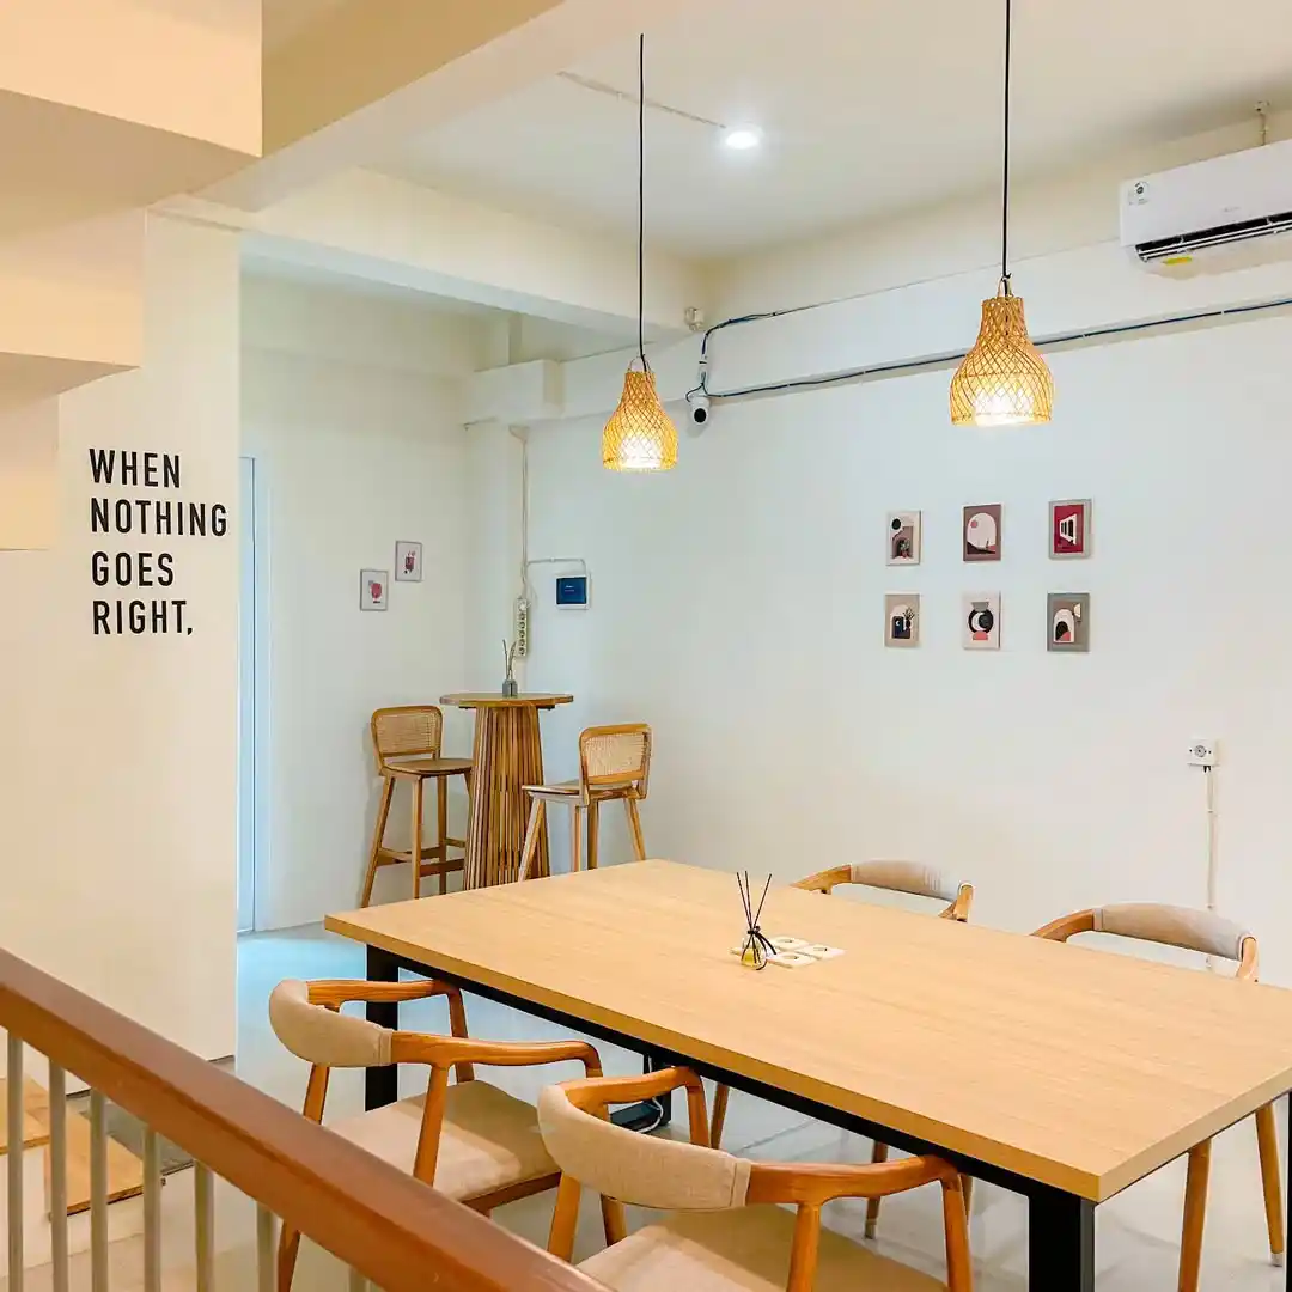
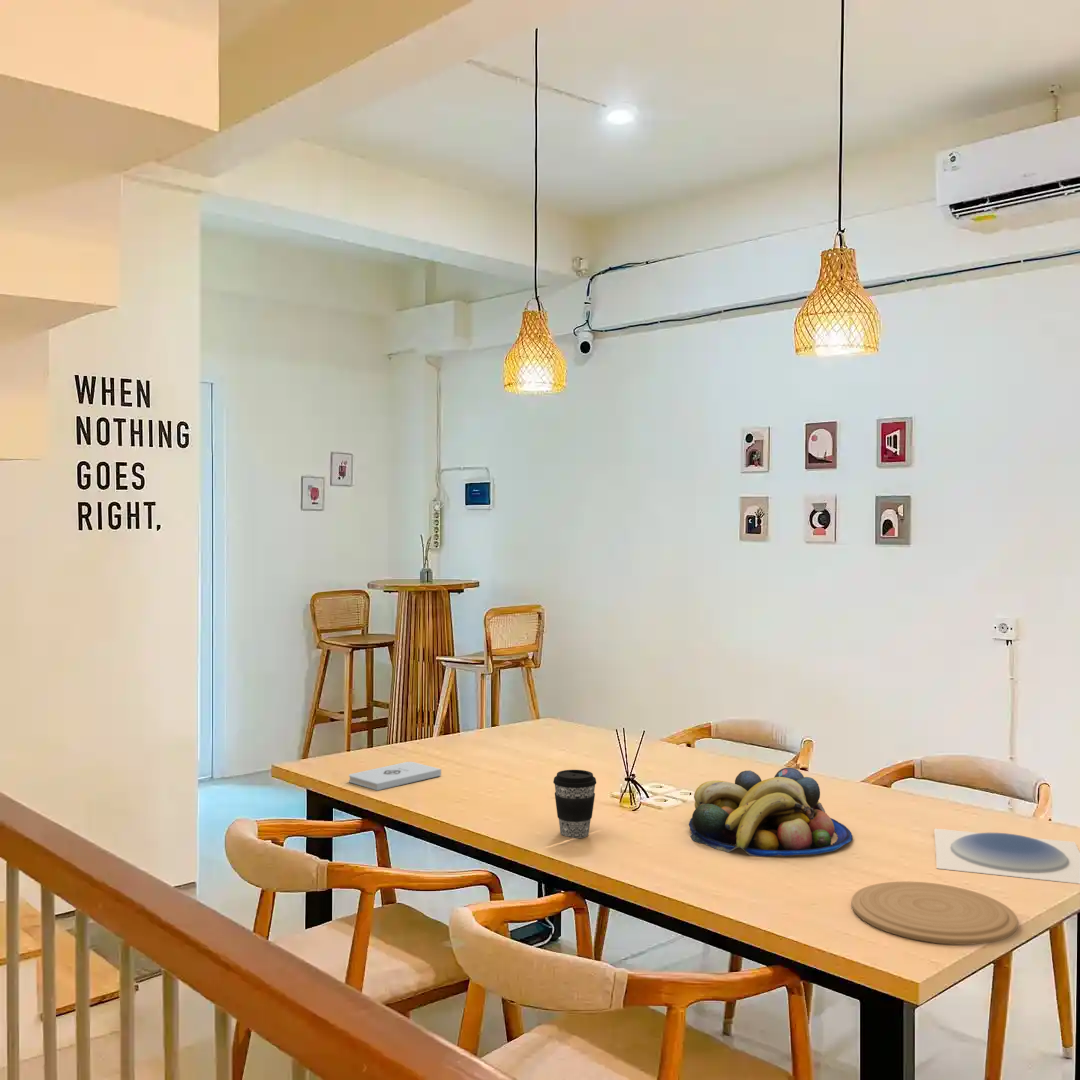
+ plate [933,828,1080,885]
+ notepad [348,761,442,791]
+ fruit bowl [688,766,853,857]
+ coffee cup [552,769,597,839]
+ plate [850,881,1019,946]
